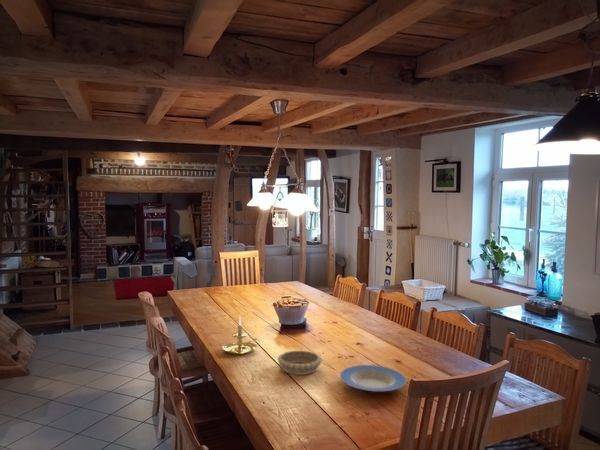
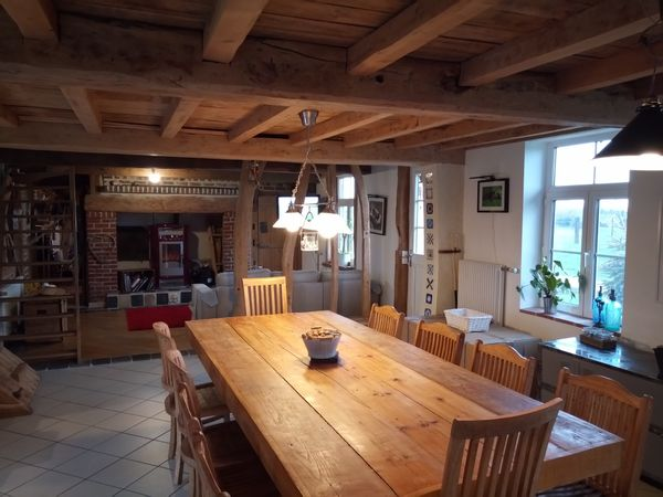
- decorative bowl [276,349,323,376]
- plate [339,364,407,393]
- candle holder [221,316,263,355]
